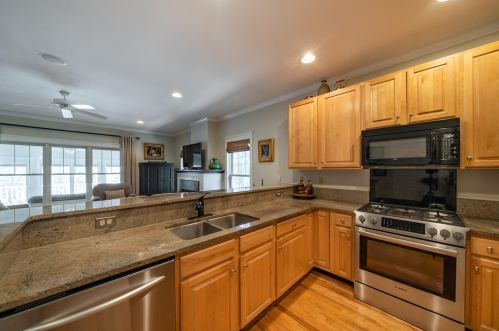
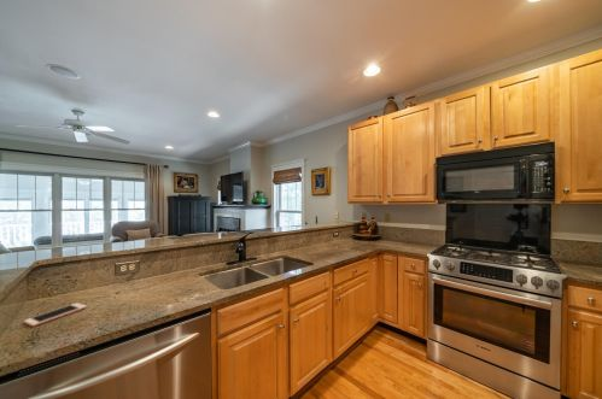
+ cell phone [23,301,88,328]
